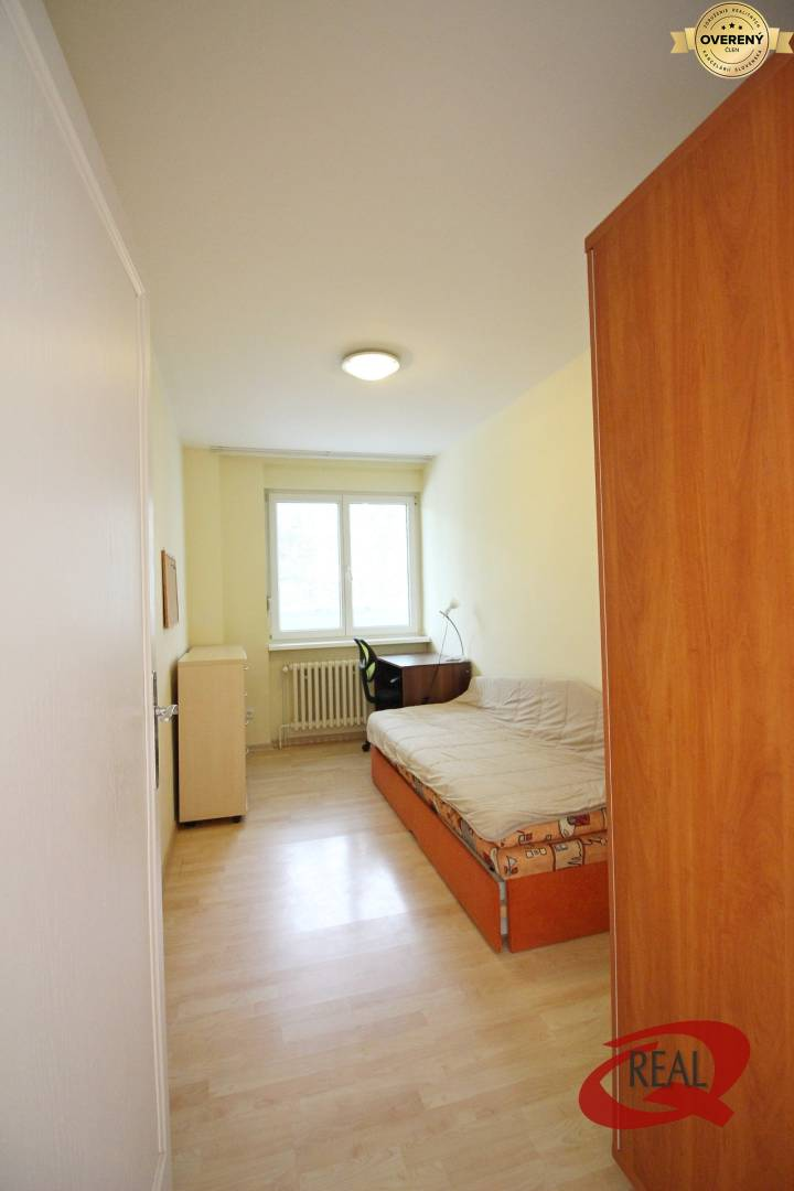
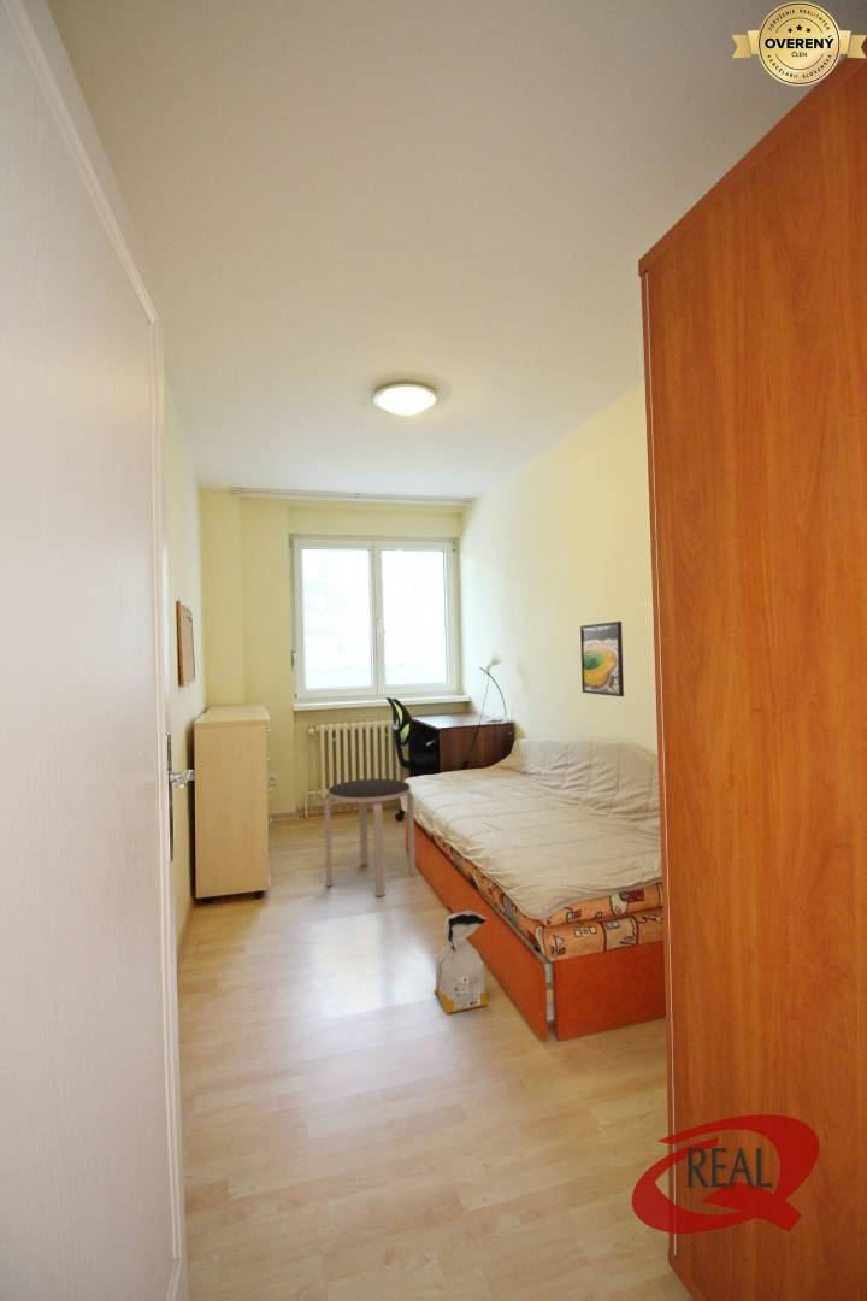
+ bag [434,909,489,1016]
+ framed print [579,620,625,697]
+ side table [324,778,417,897]
